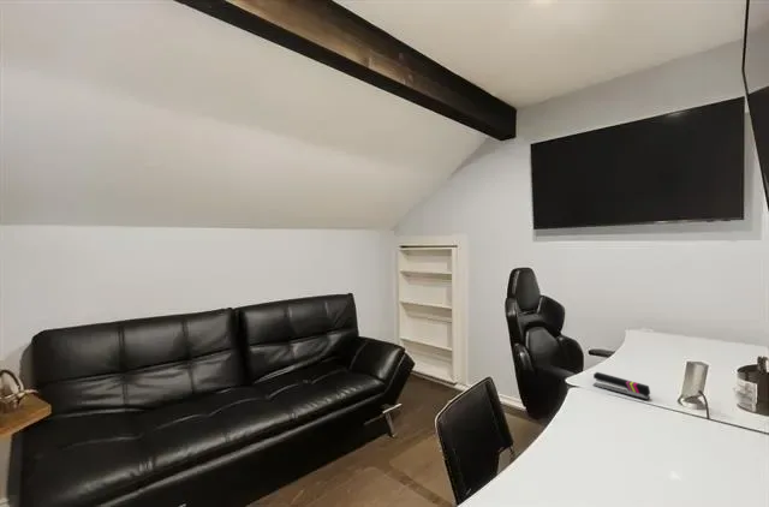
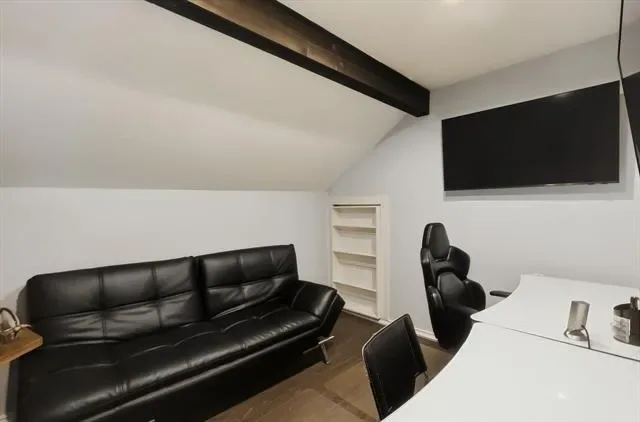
- stapler [592,371,651,401]
